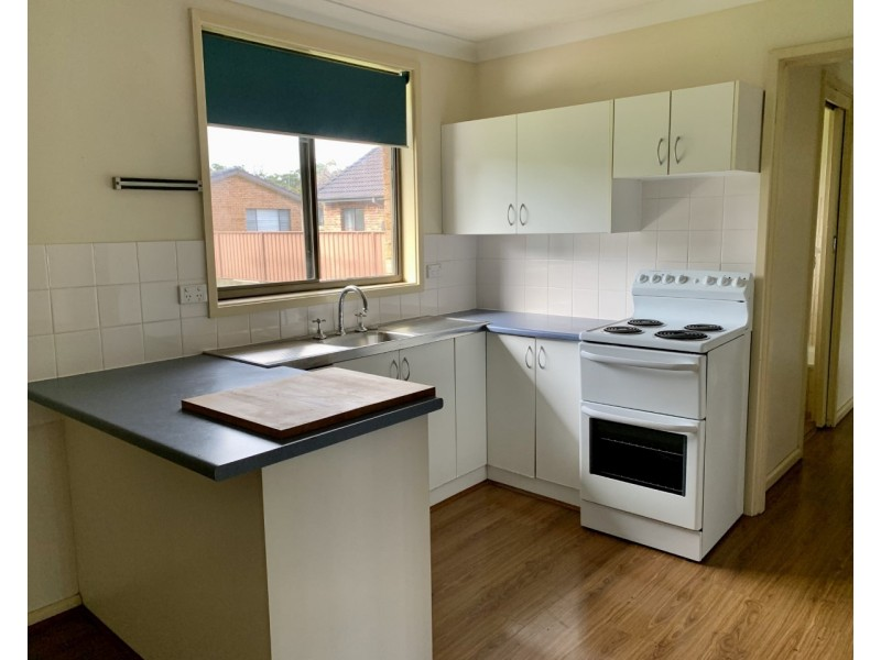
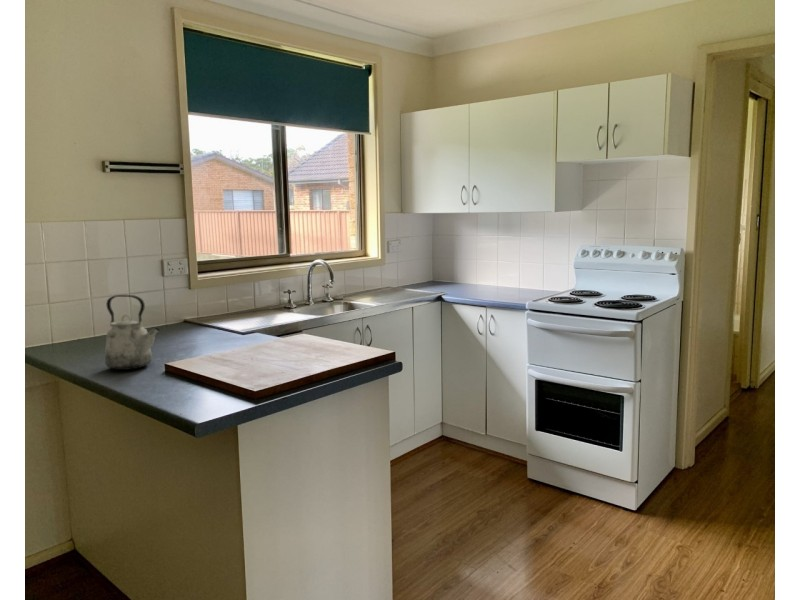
+ kettle [104,294,161,371]
